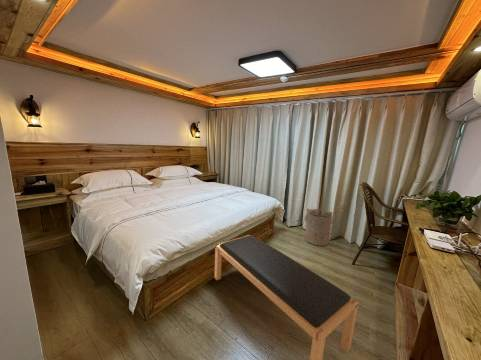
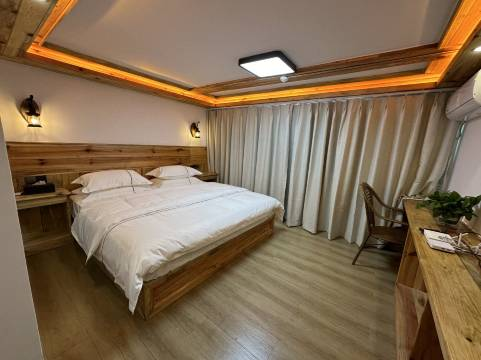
- bench [213,234,360,360]
- laundry hamper [303,208,334,247]
